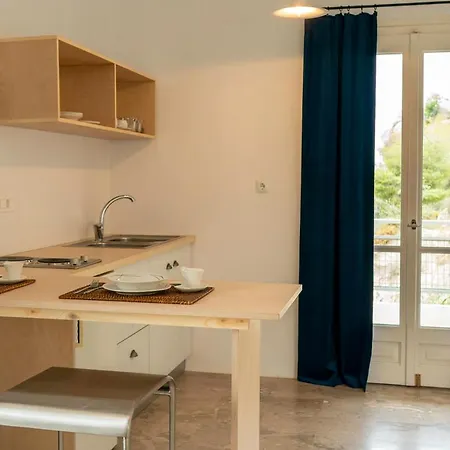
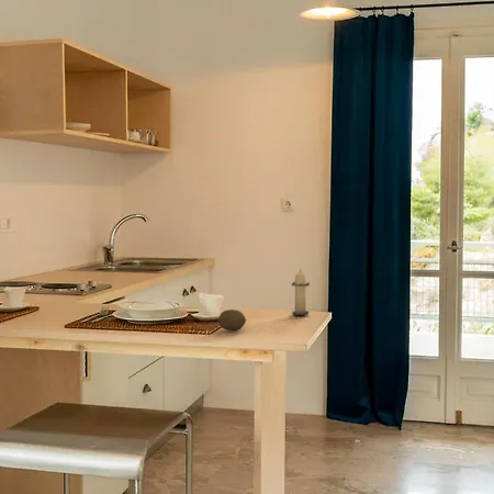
+ fruit [216,308,247,332]
+ candle [290,268,311,316]
